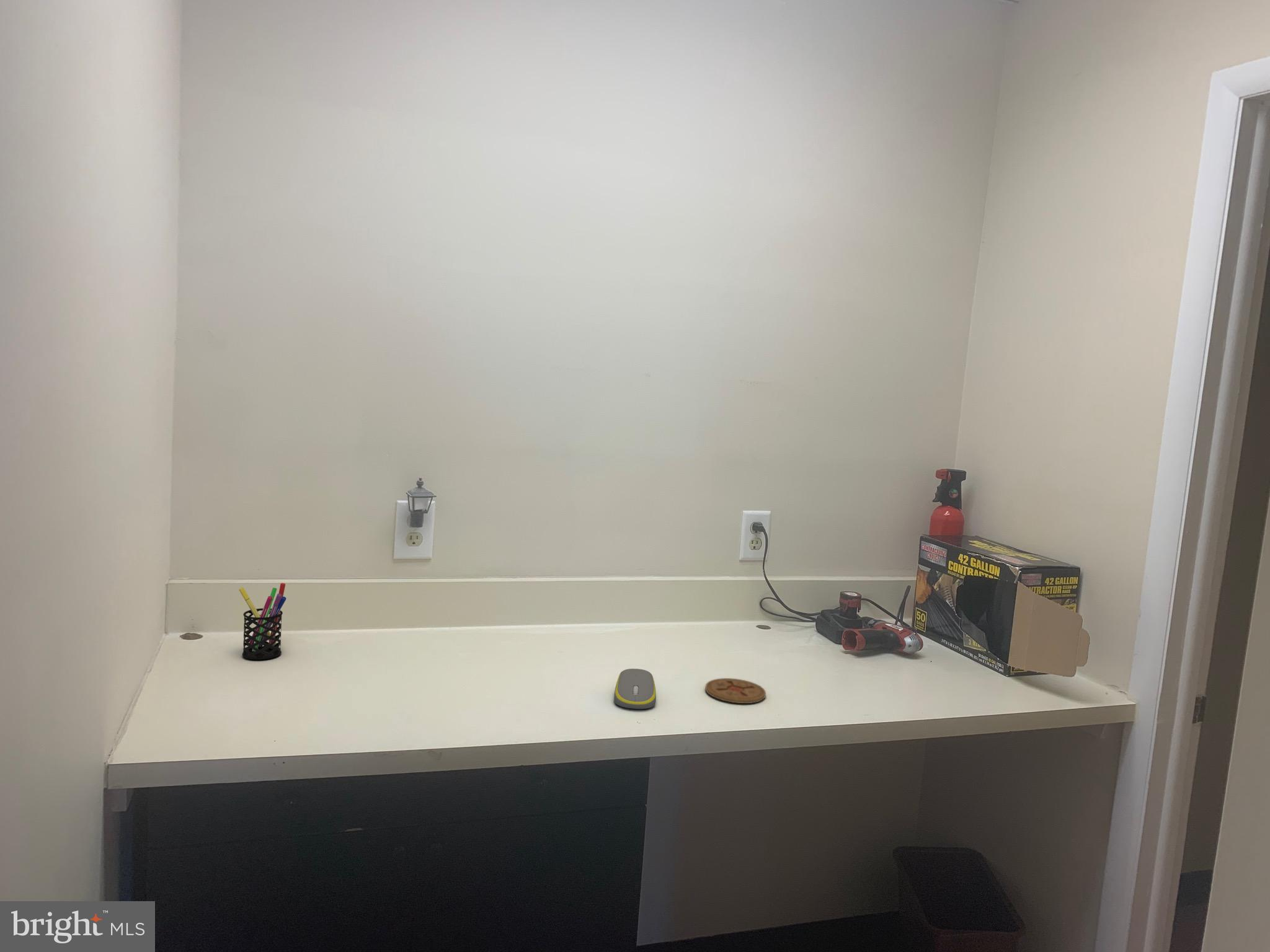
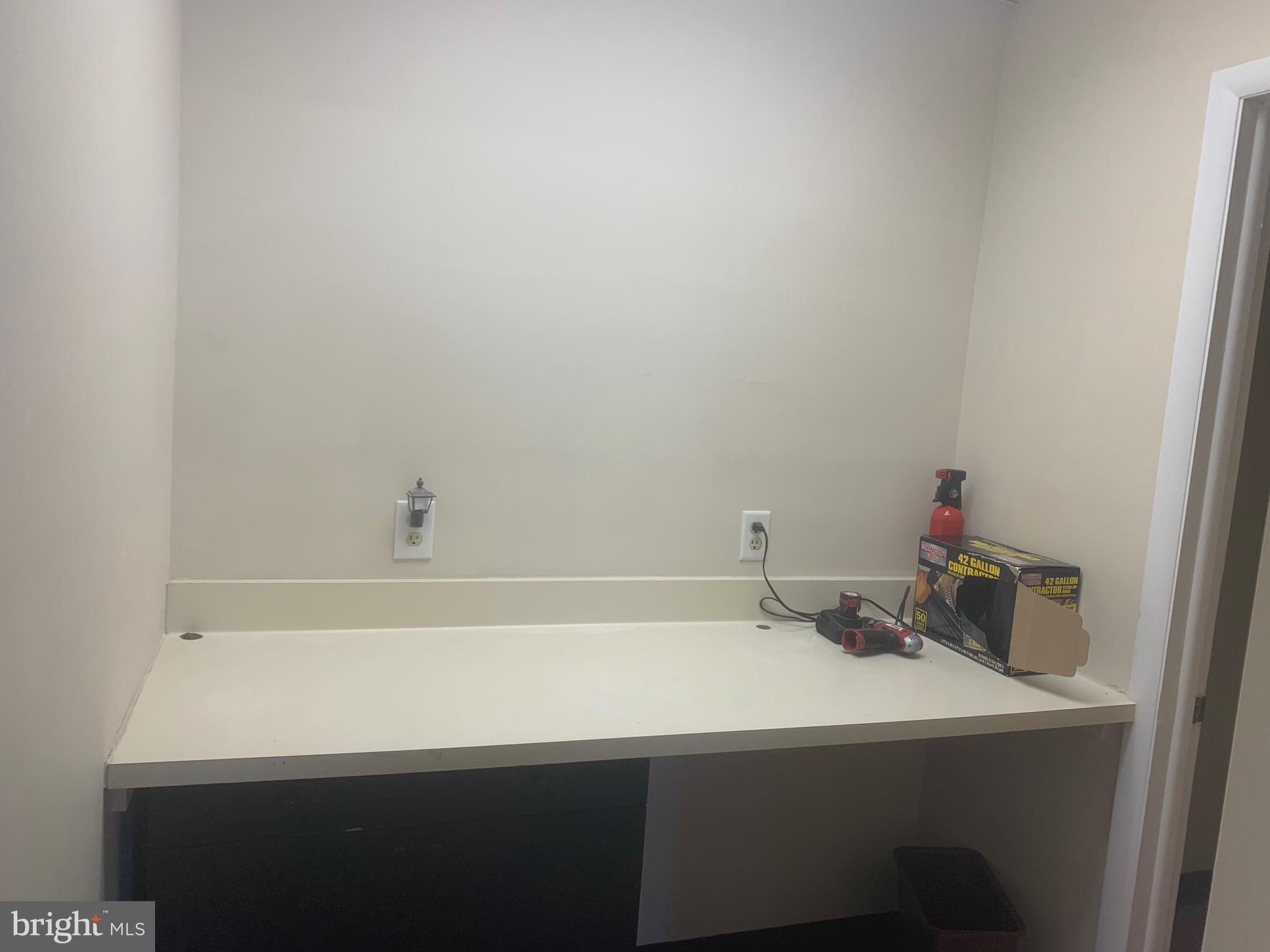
- computer mouse [613,668,657,710]
- coaster [704,677,766,704]
- pen holder [238,583,286,660]
